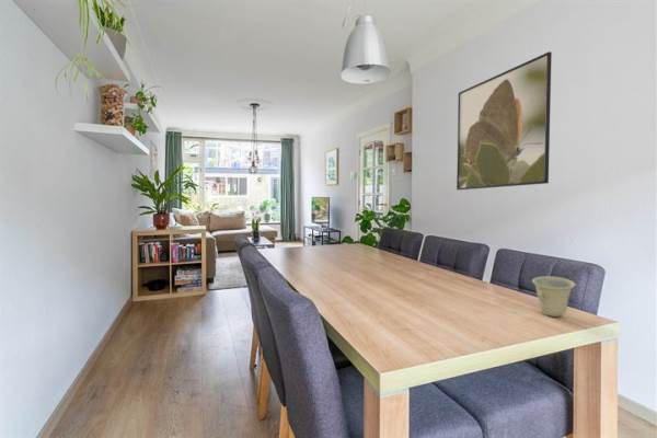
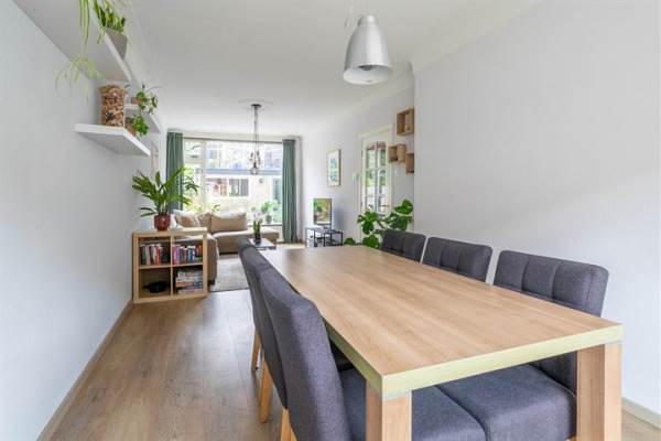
- cup [531,275,577,318]
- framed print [456,50,553,191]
